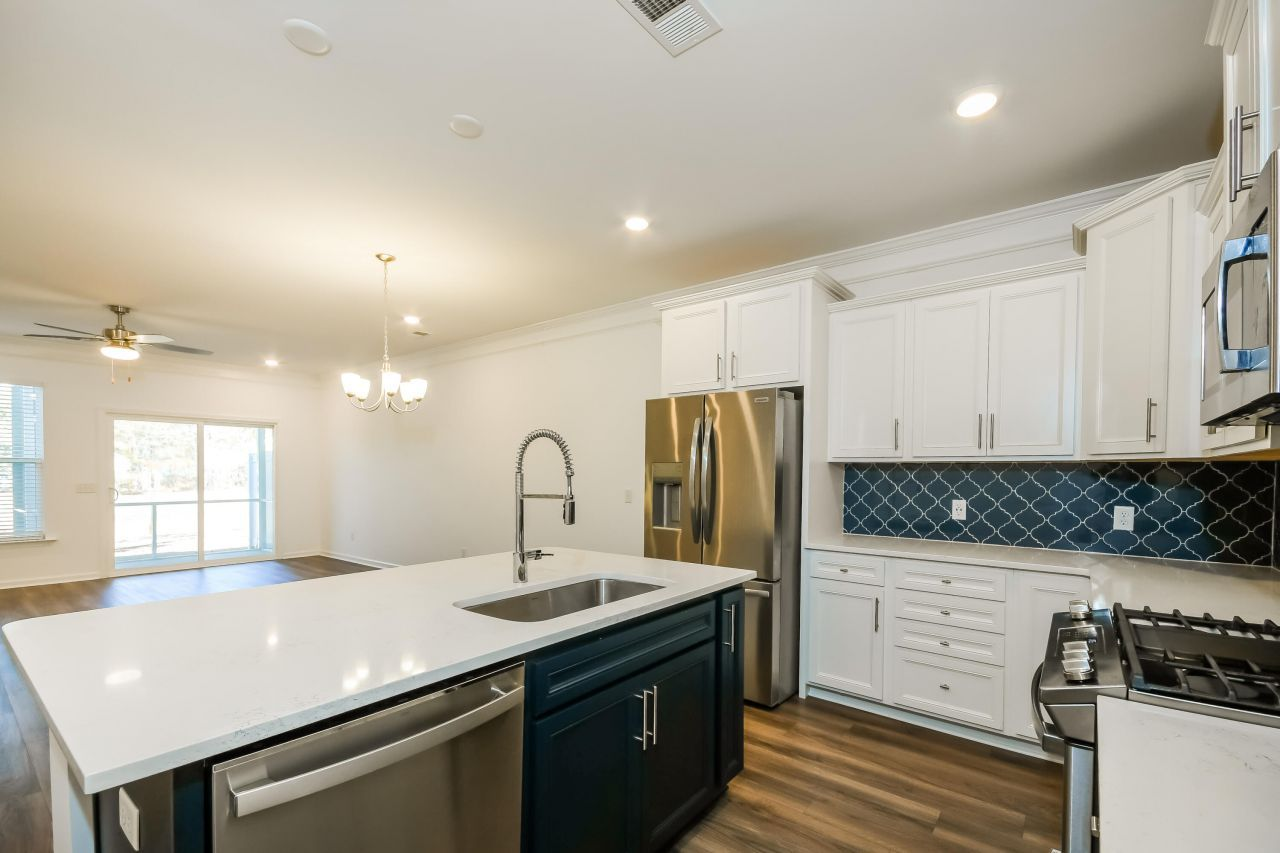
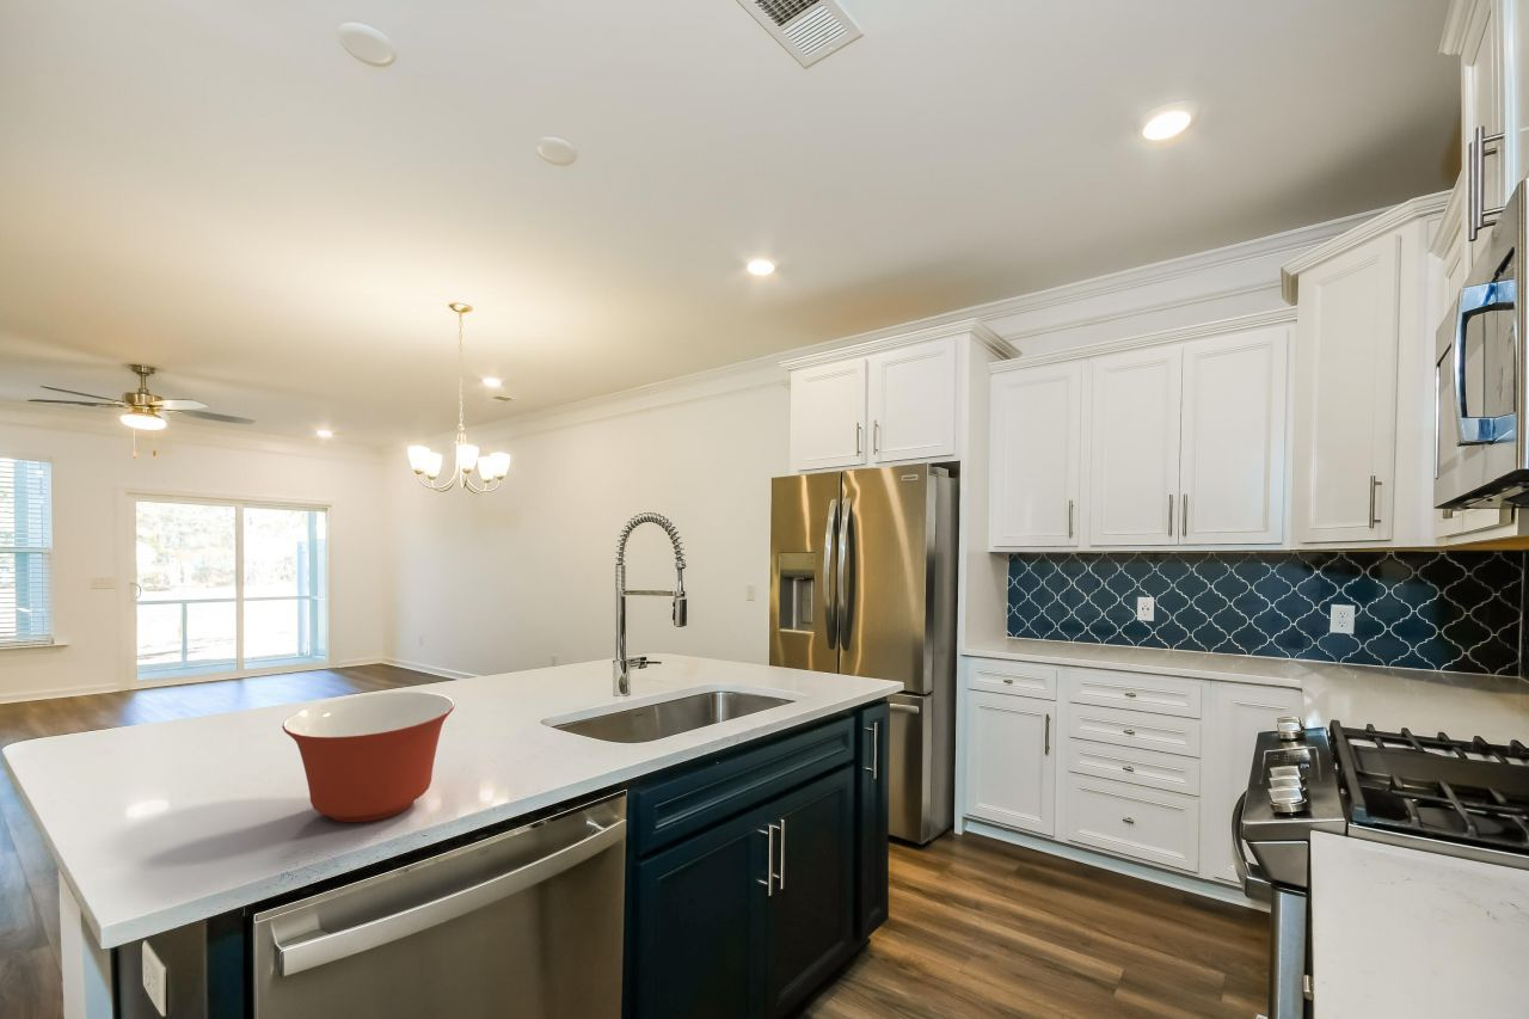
+ mixing bowl [281,690,456,823]
